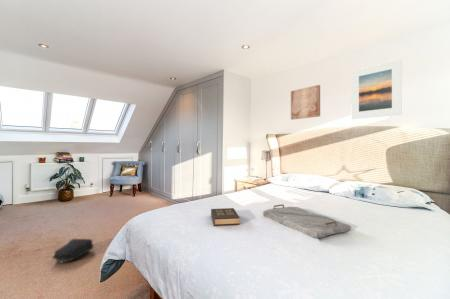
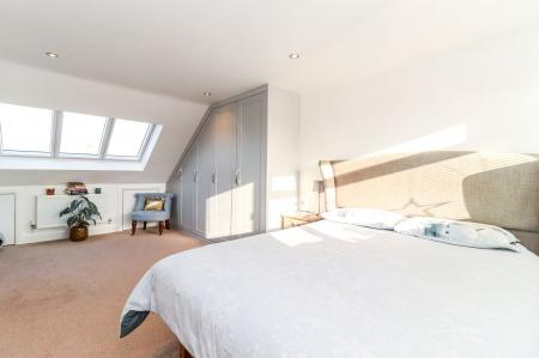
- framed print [350,59,402,120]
- hardback book [210,207,241,227]
- backpack [52,238,95,264]
- wall art [290,84,321,121]
- serving tray [262,203,352,239]
